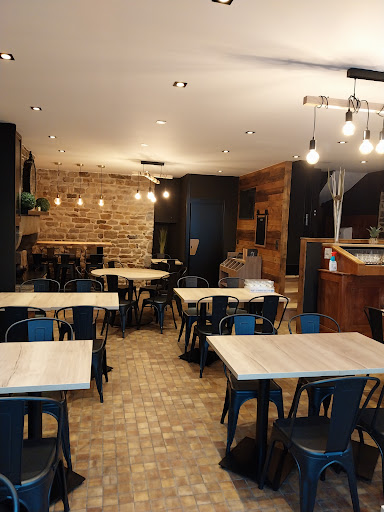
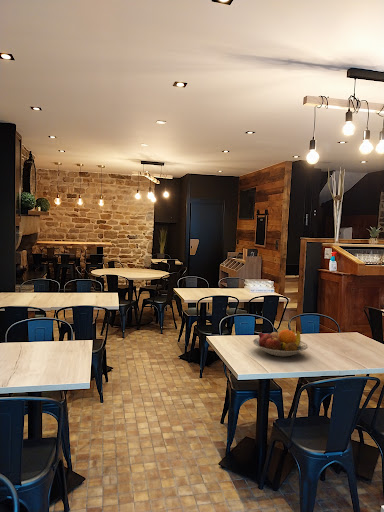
+ fruit bowl [252,328,309,357]
